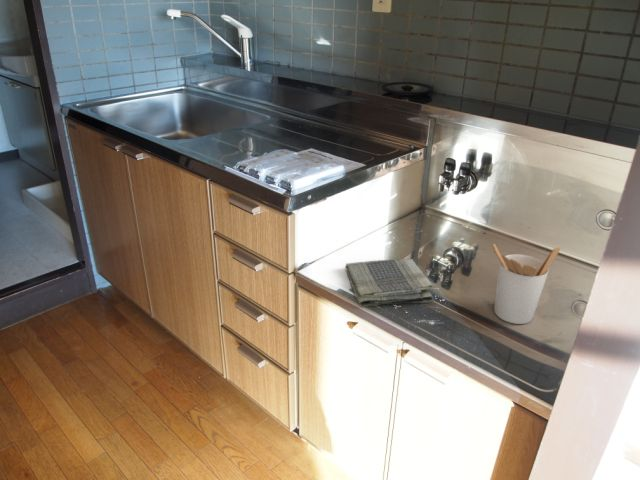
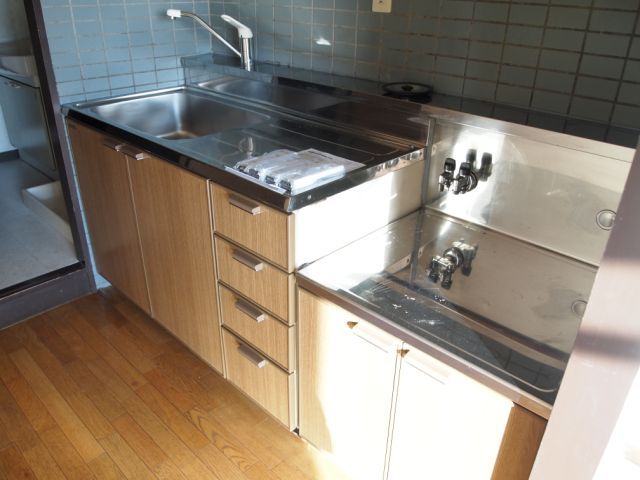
- dish towel [344,258,434,308]
- utensil holder [492,243,561,325]
